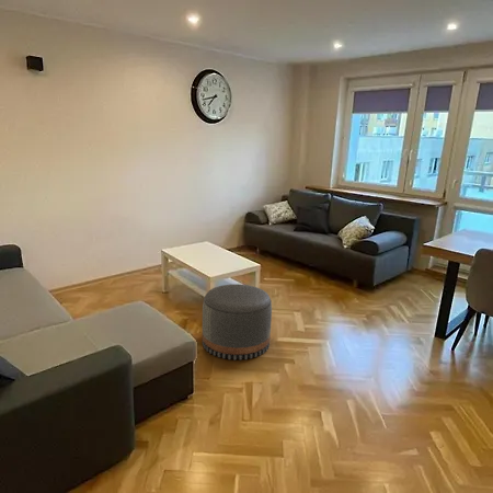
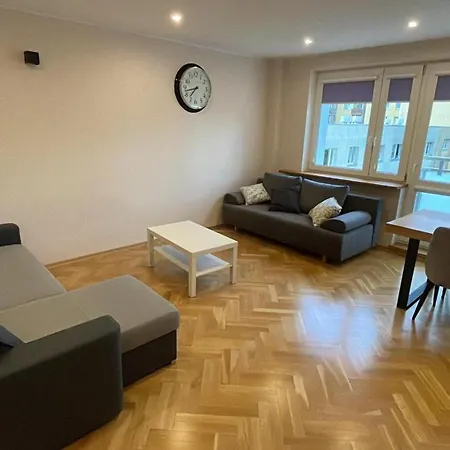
- pouf [202,283,273,360]
